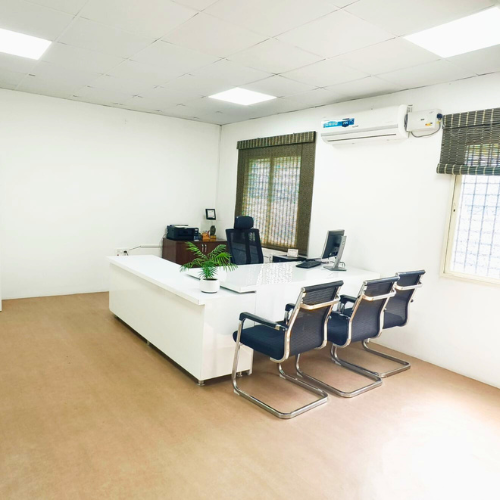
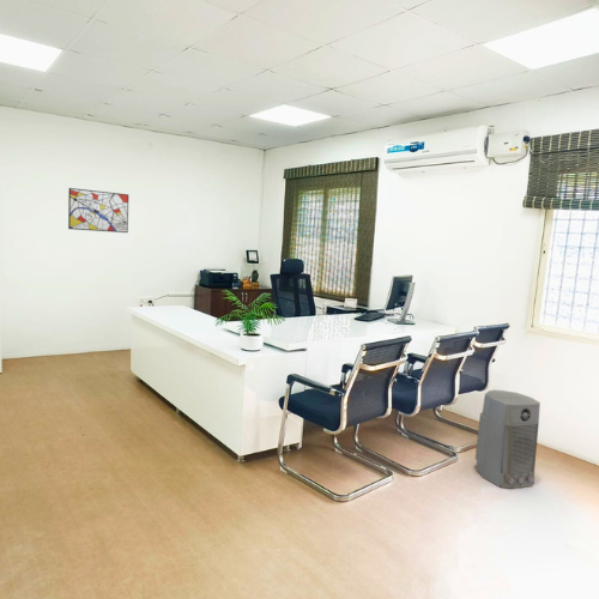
+ wall art [67,187,129,234]
+ air purifier [474,389,541,490]
